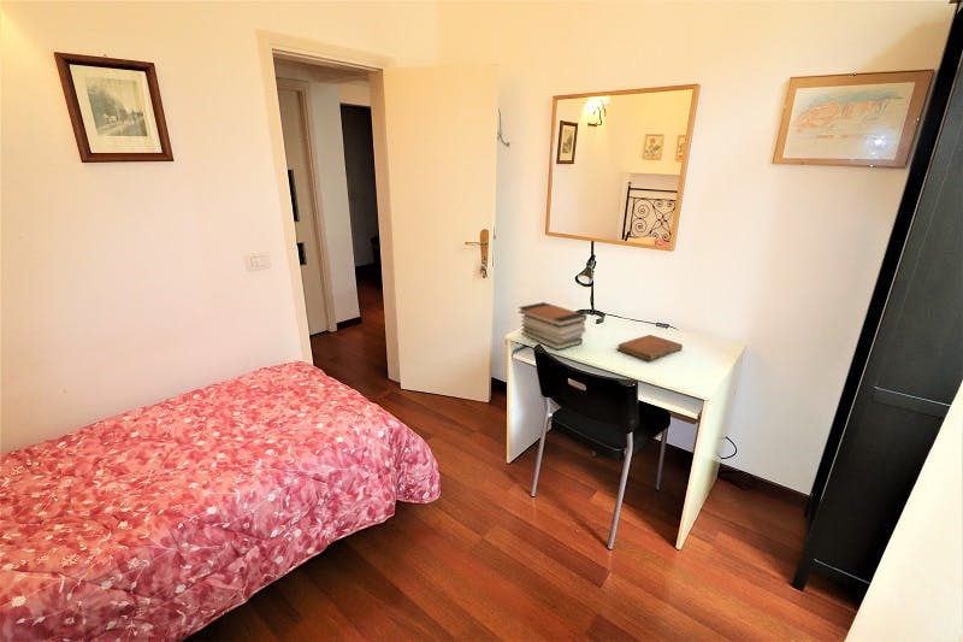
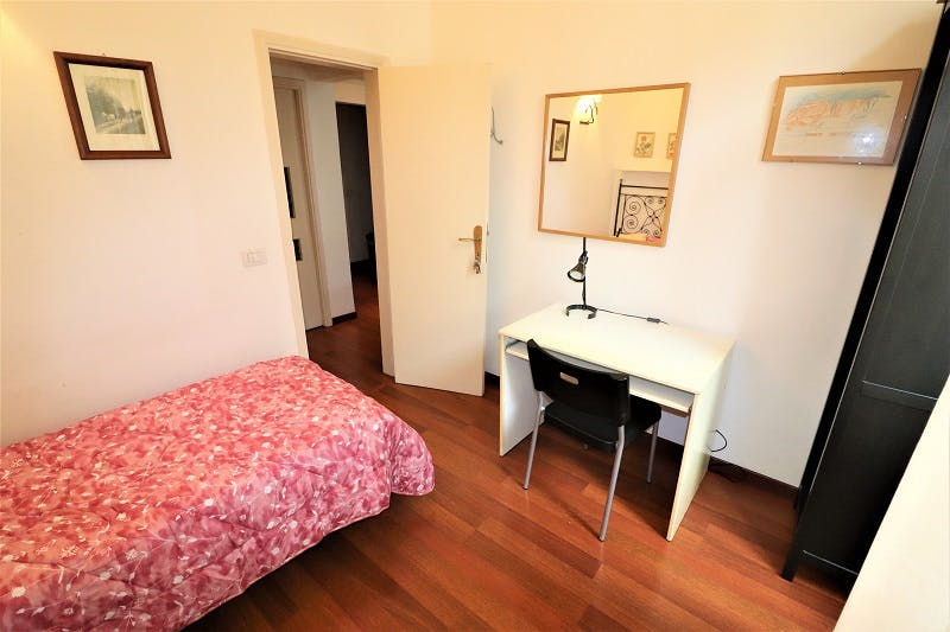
- book stack [518,301,587,351]
- notebook [616,334,684,363]
